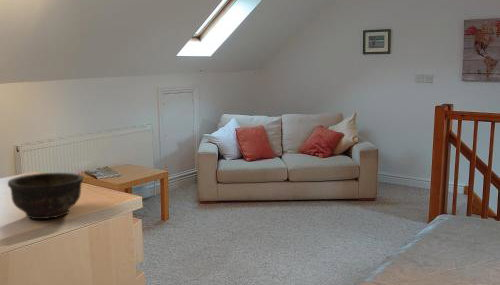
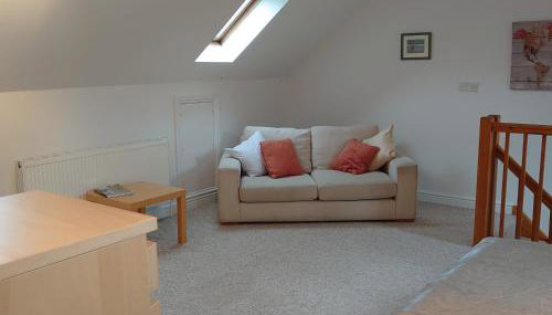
- ceramic bowl [7,172,84,220]
